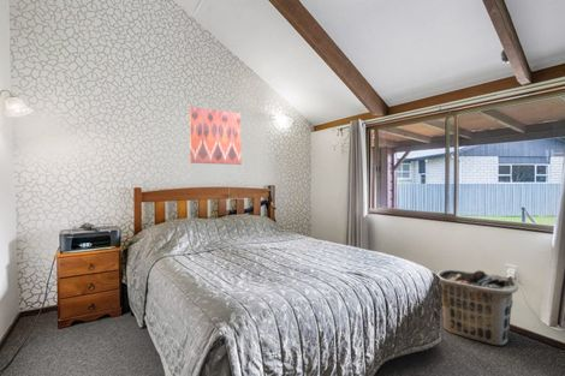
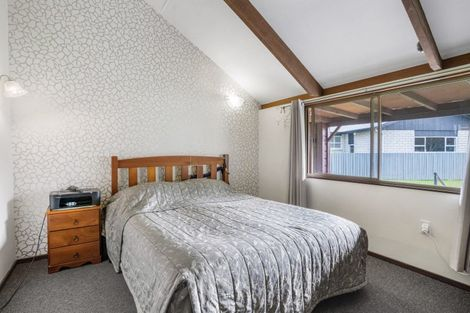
- clothes hamper [435,269,519,346]
- wall art [189,106,243,166]
